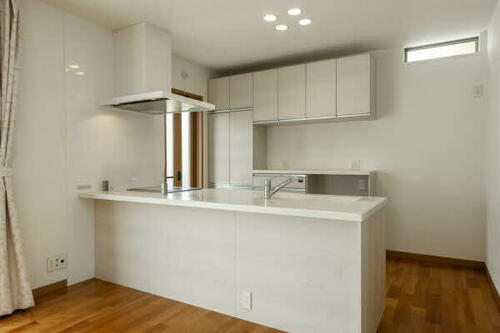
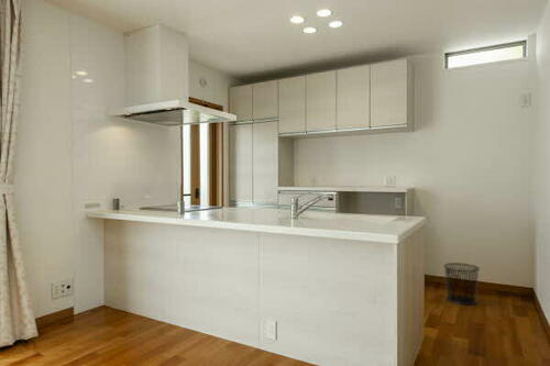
+ trash can [442,262,481,306]
